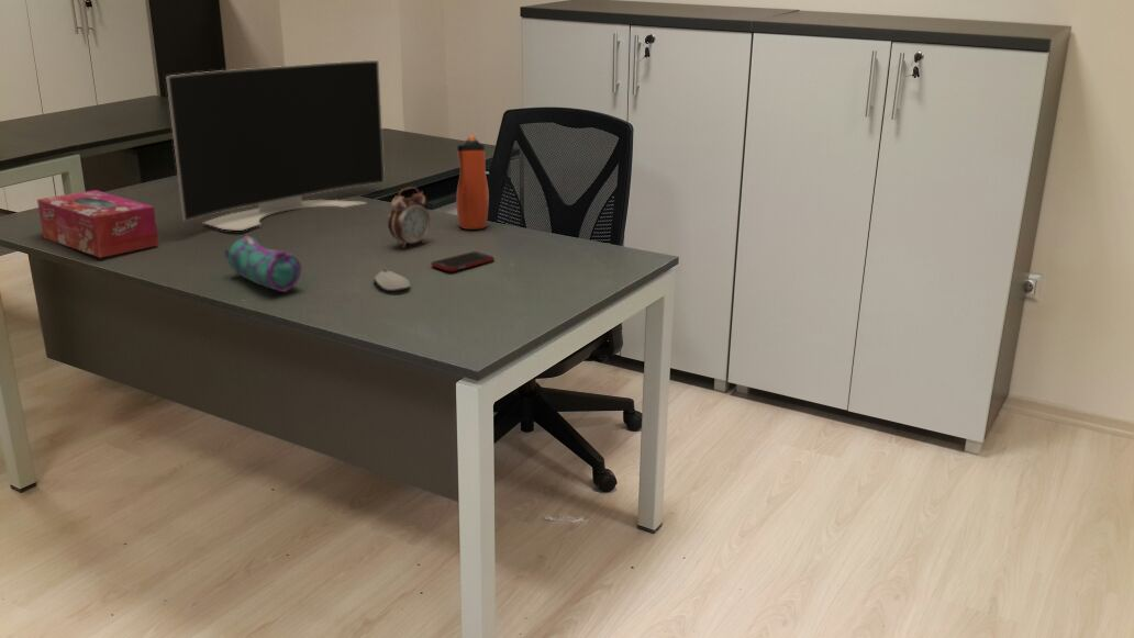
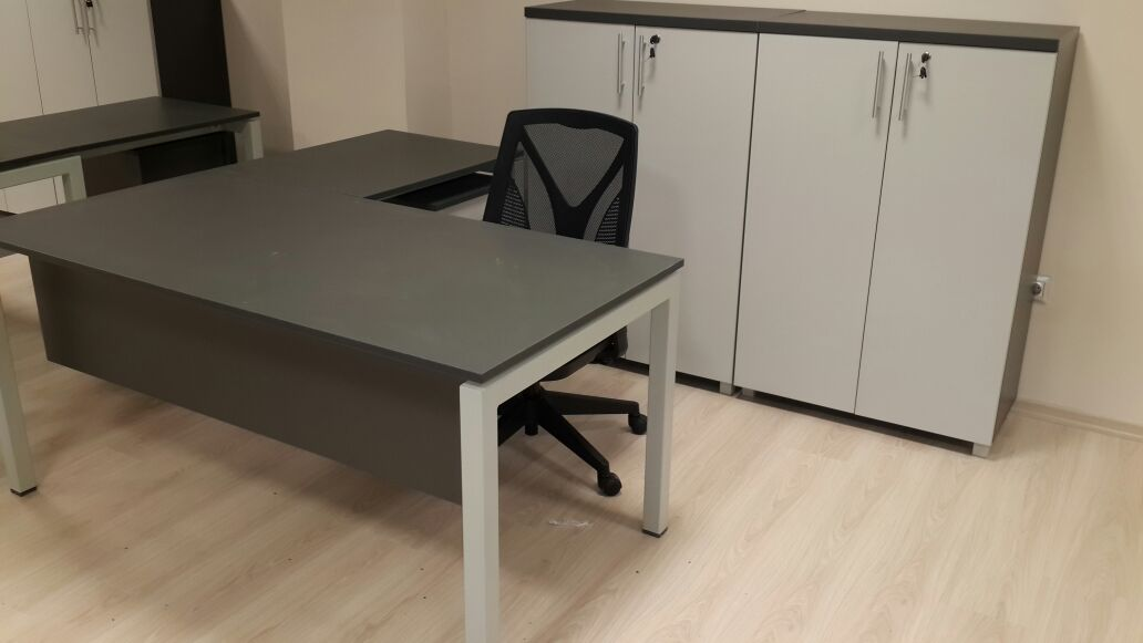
- computer monitor [165,59,386,232]
- water bottle [455,135,490,231]
- tissue box [36,189,159,259]
- cell phone [430,250,496,272]
- alarm clock [387,186,431,249]
- computer mouse [373,269,411,292]
- pencil case [223,235,302,293]
